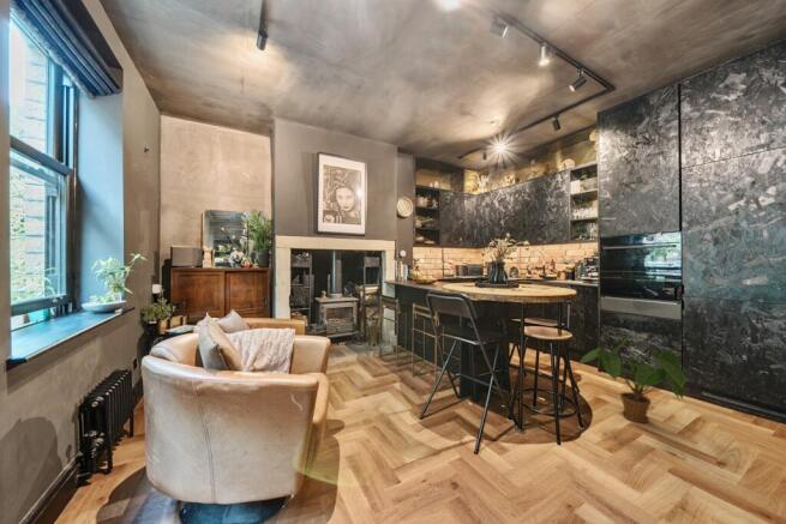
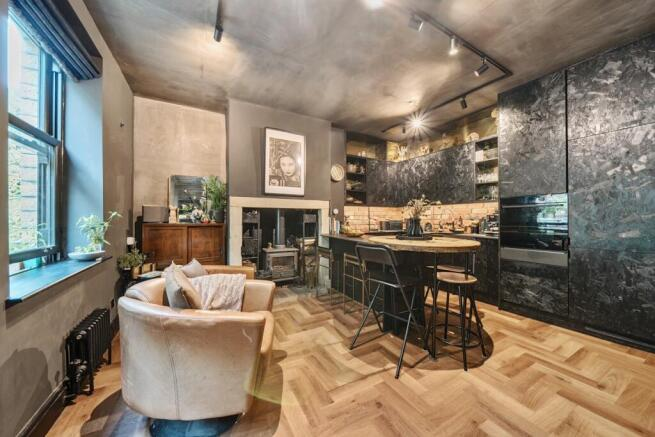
- house plant [576,333,686,423]
